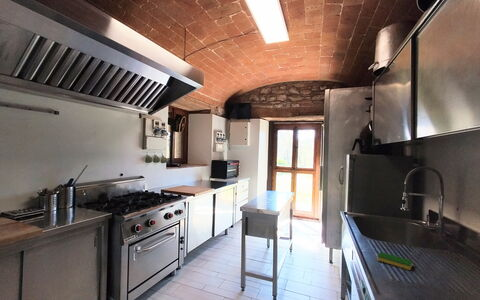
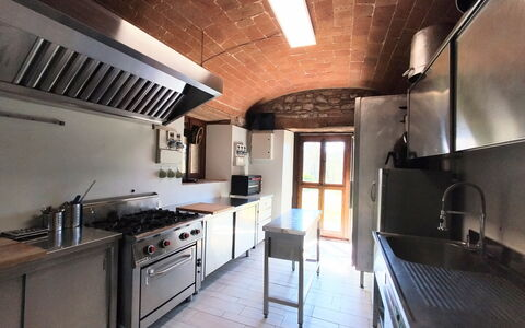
- dish sponge [376,251,413,271]
